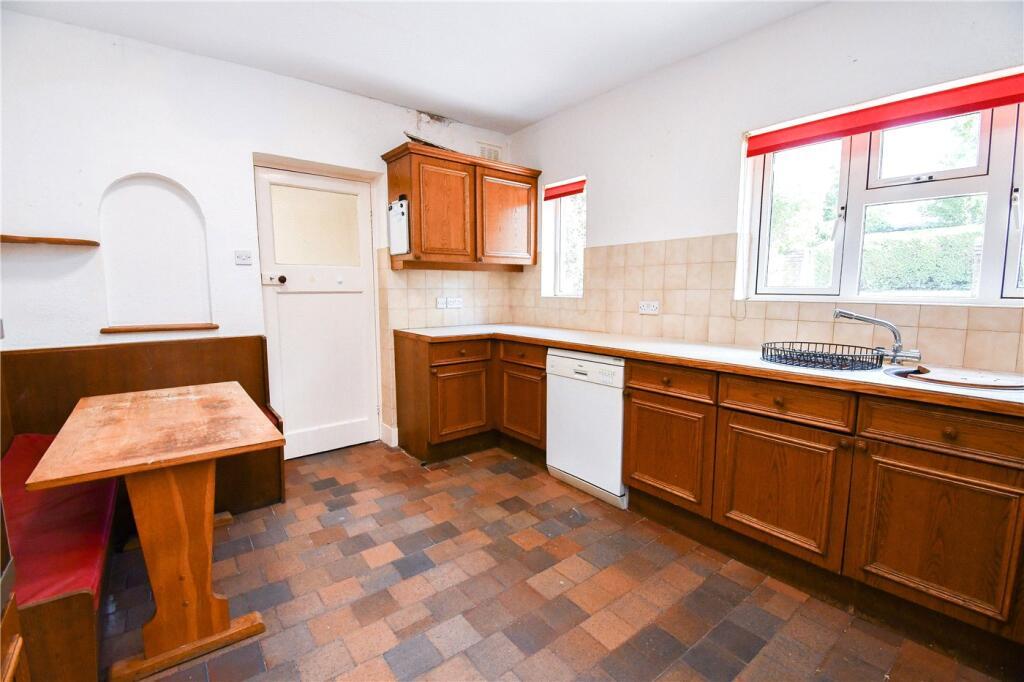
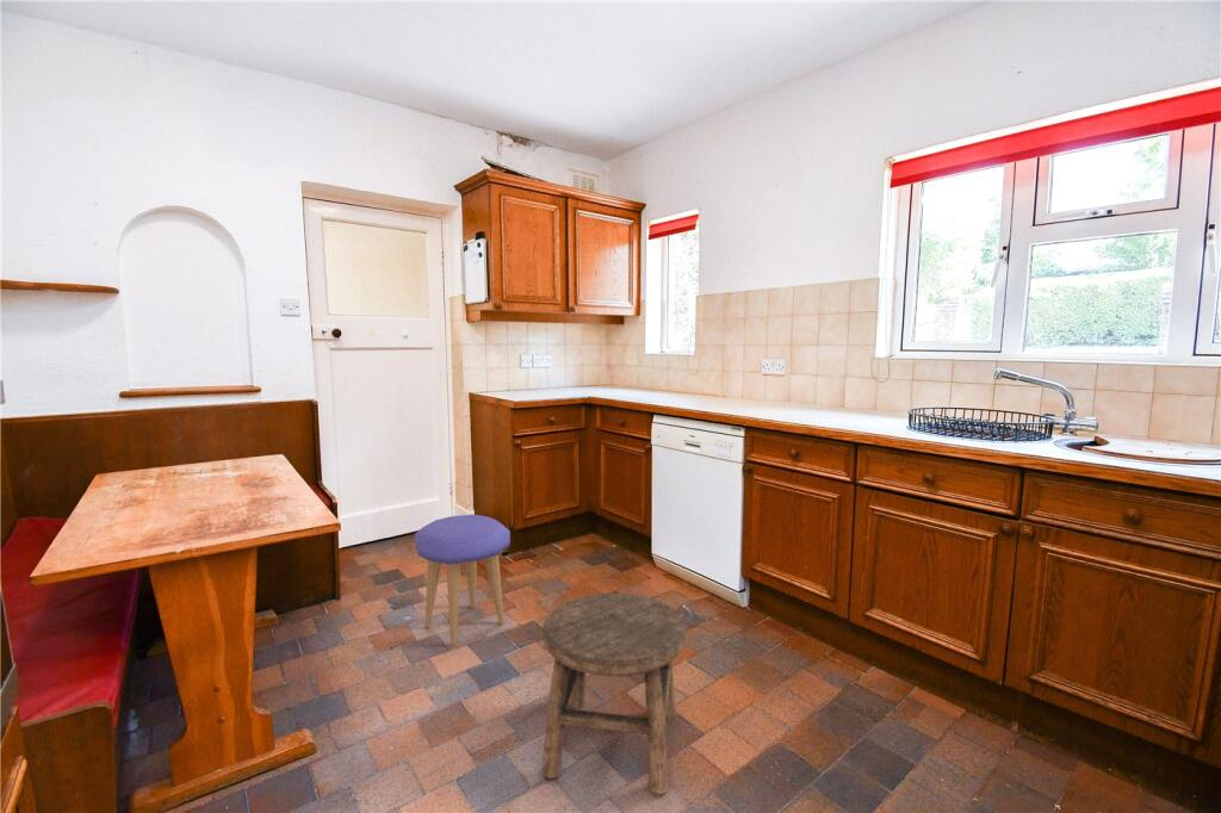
+ stool [541,592,688,795]
+ stool [414,514,512,646]
